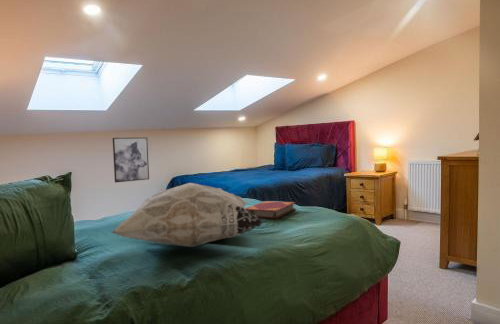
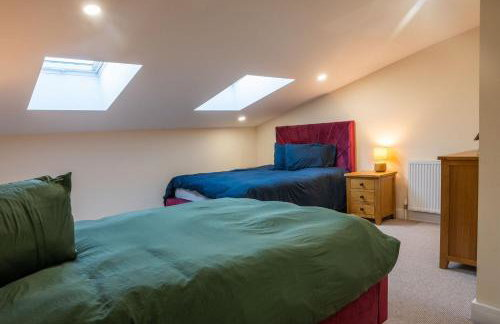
- decorative pillow [110,182,264,248]
- hardback book [245,200,297,220]
- wall art [112,137,150,183]
